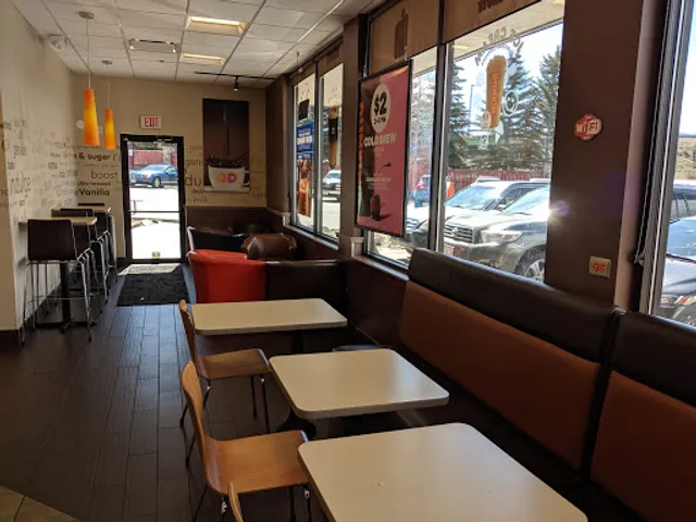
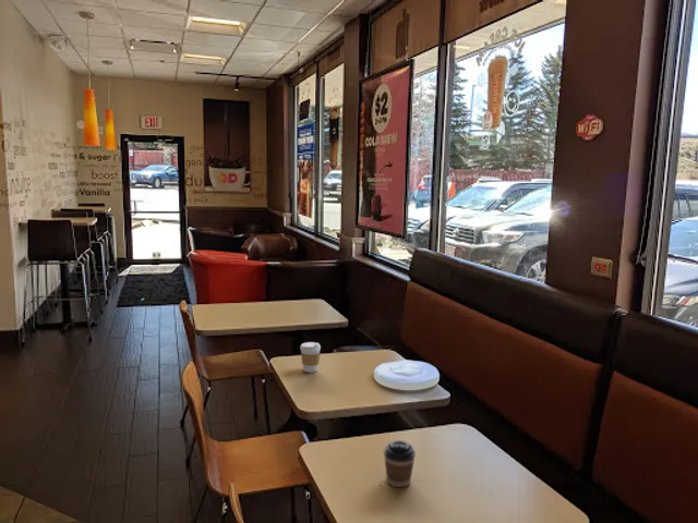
+ plate [373,358,441,391]
+ coffee cup [299,341,322,374]
+ coffee cup [383,439,417,488]
